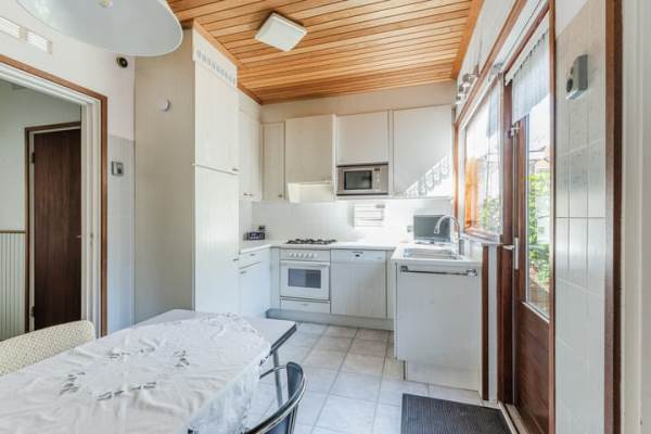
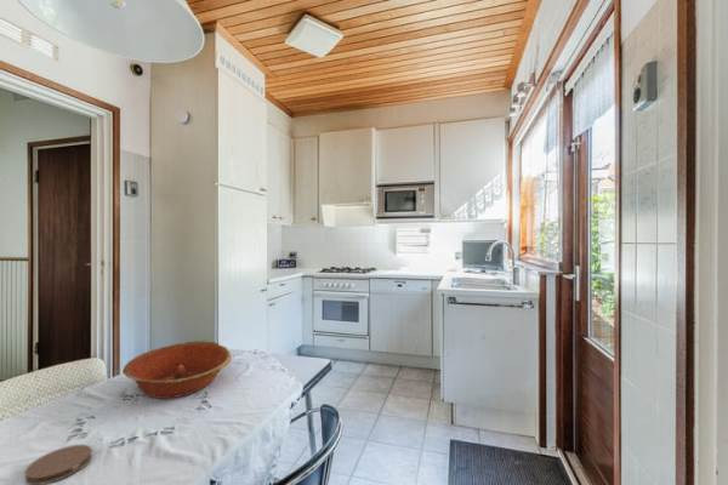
+ coaster [23,444,93,485]
+ bowl [121,340,233,400]
